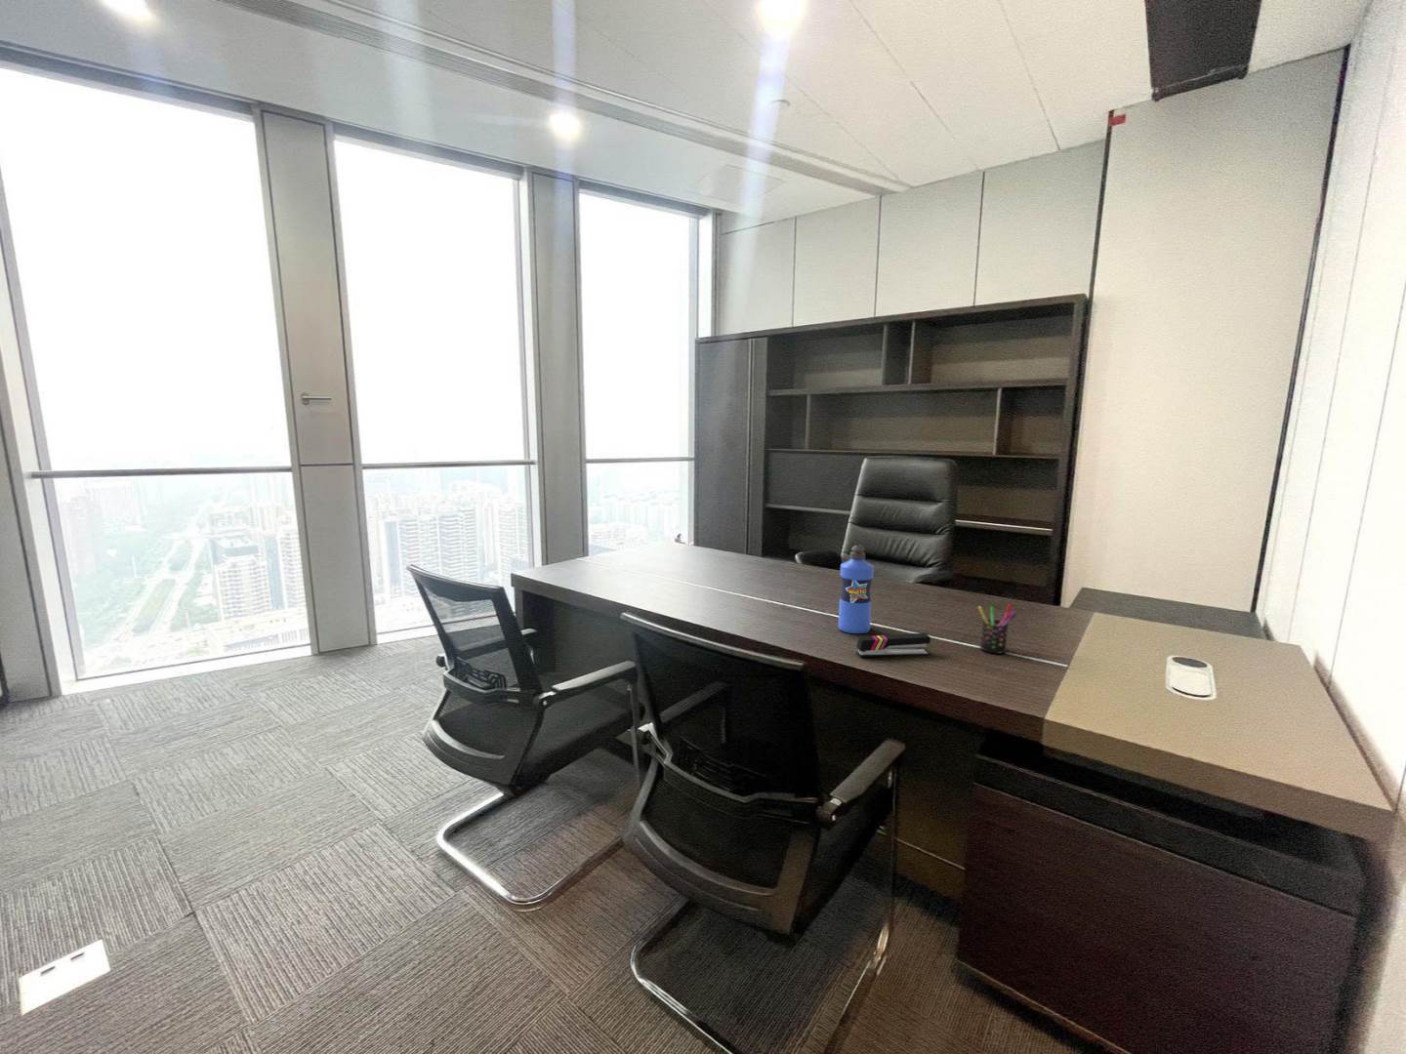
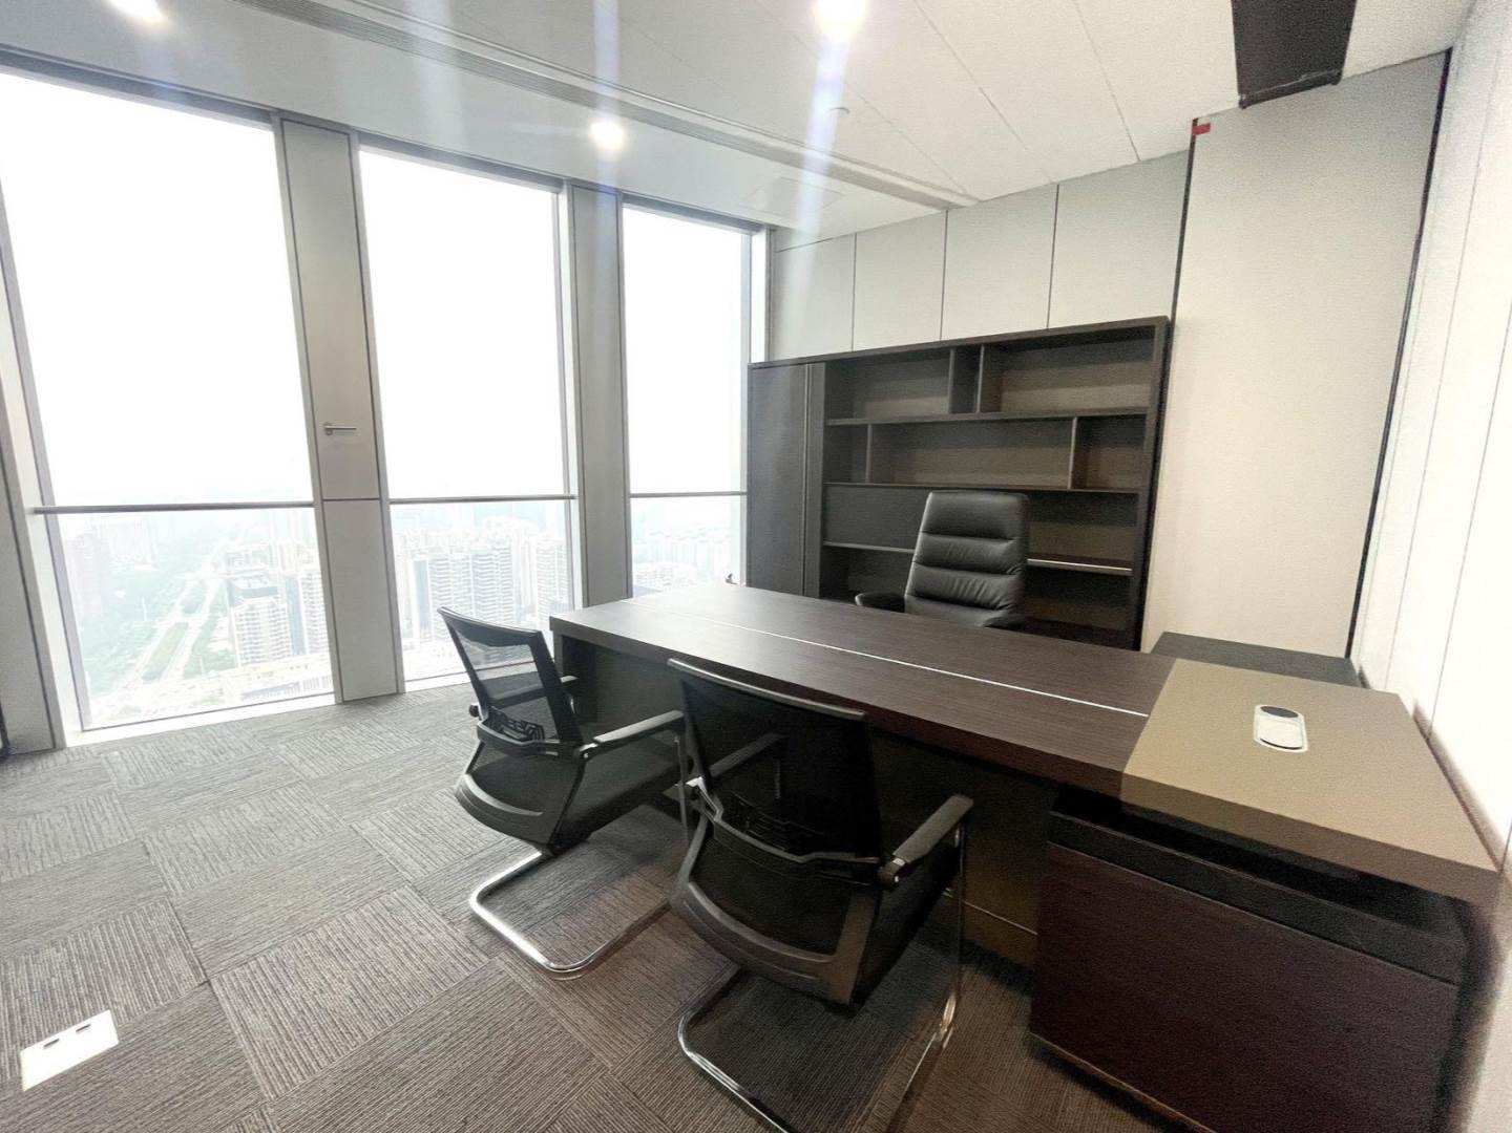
- stapler [856,632,931,658]
- pen holder [978,603,1017,654]
- water bottle [838,544,875,634]
